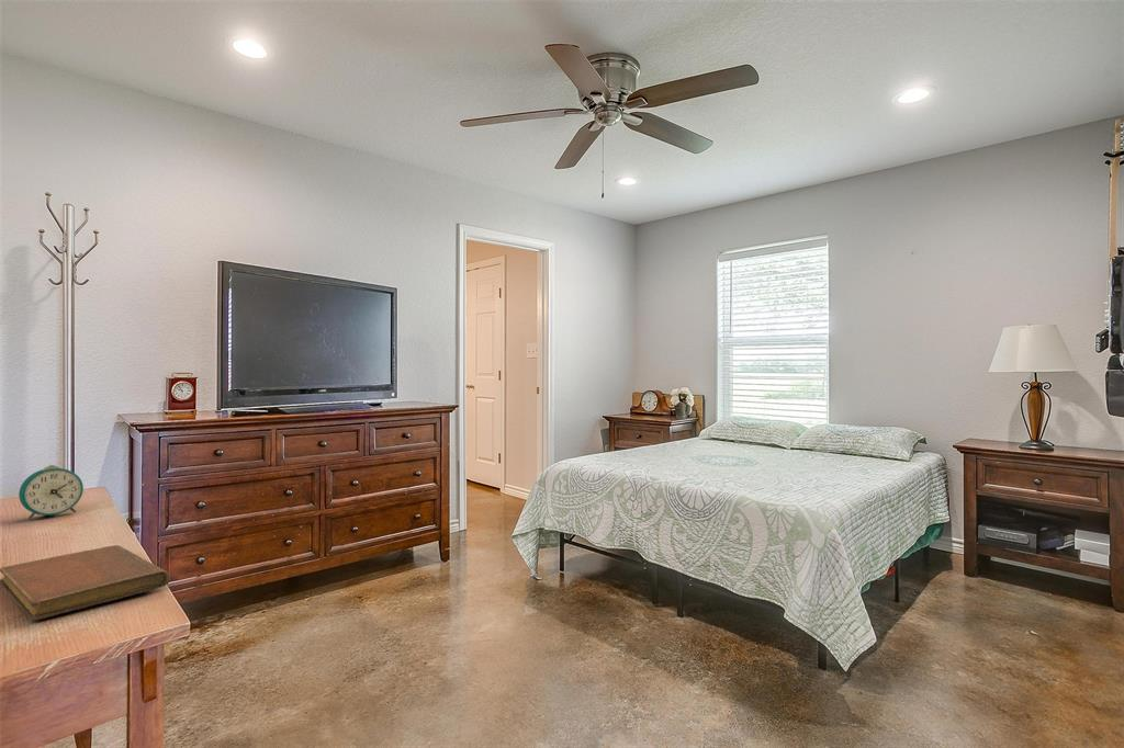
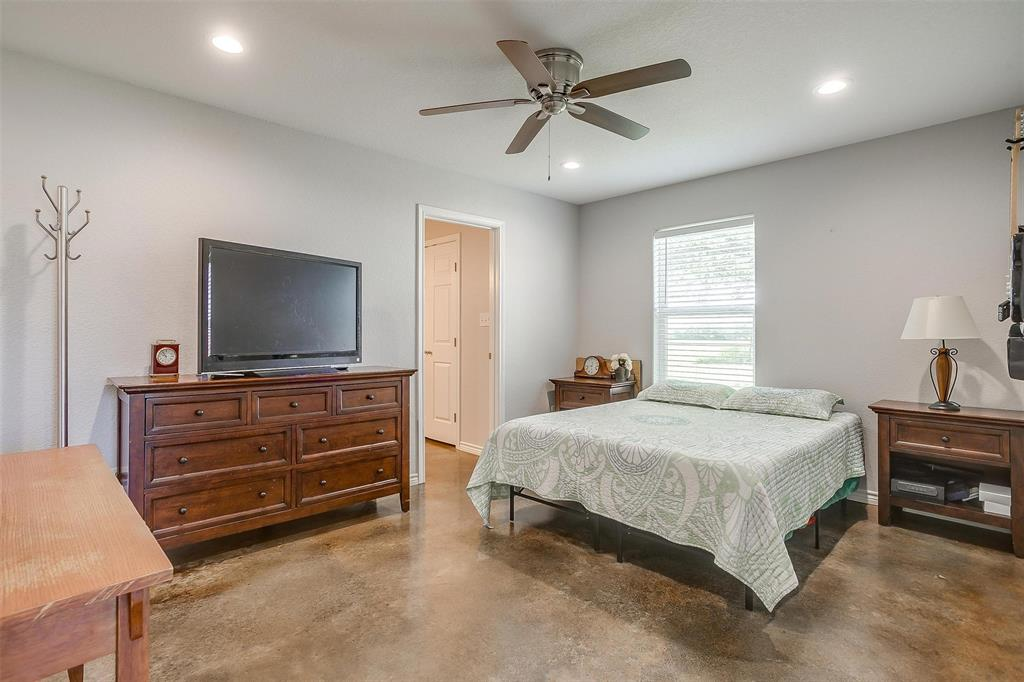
- alarm clock [18,464,85,520]
- notebook [0,544,169,622]
